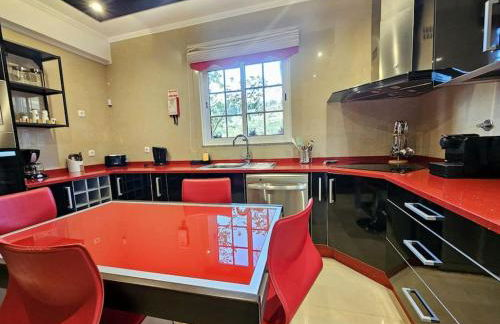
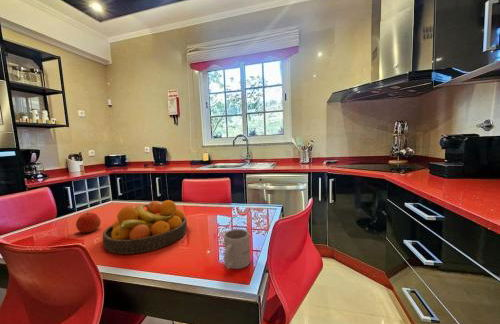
+ mug [223,228,251,270]
+ fruit bowl [102,199,188,255]
+ apple [75,212,102,234]
